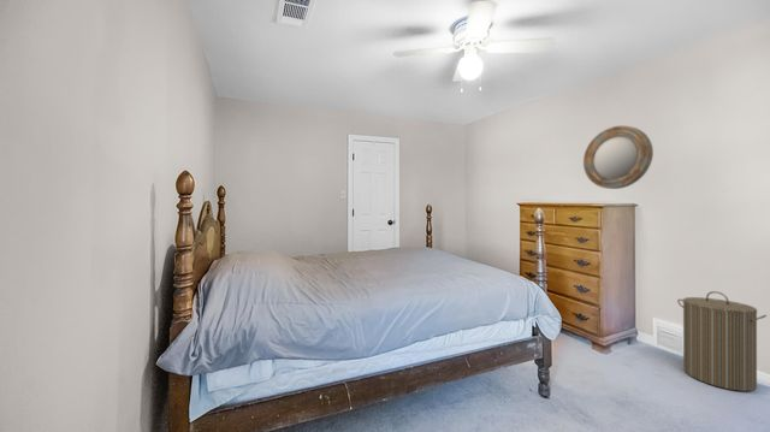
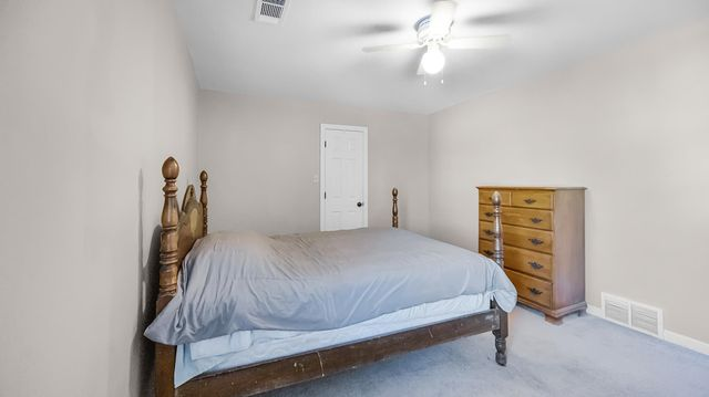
- laundry hamper [676,290,768,392]
- home mirror [582,125,654,190]
